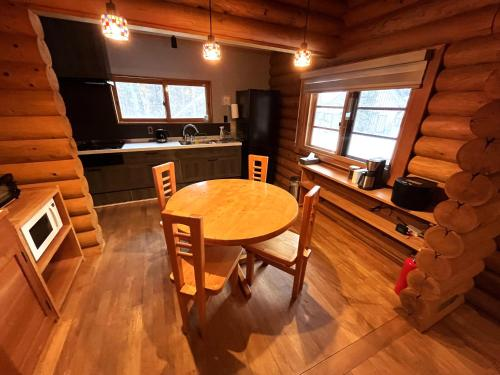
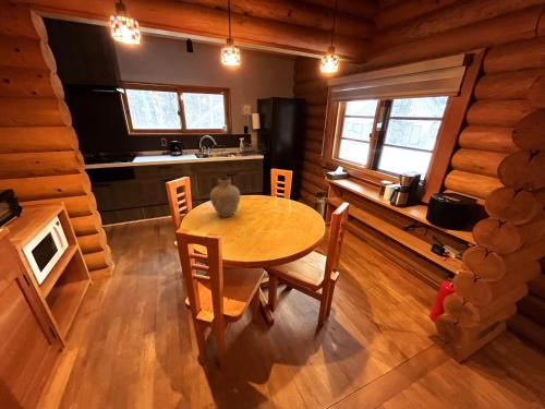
+ vase [209,177,241,218]
